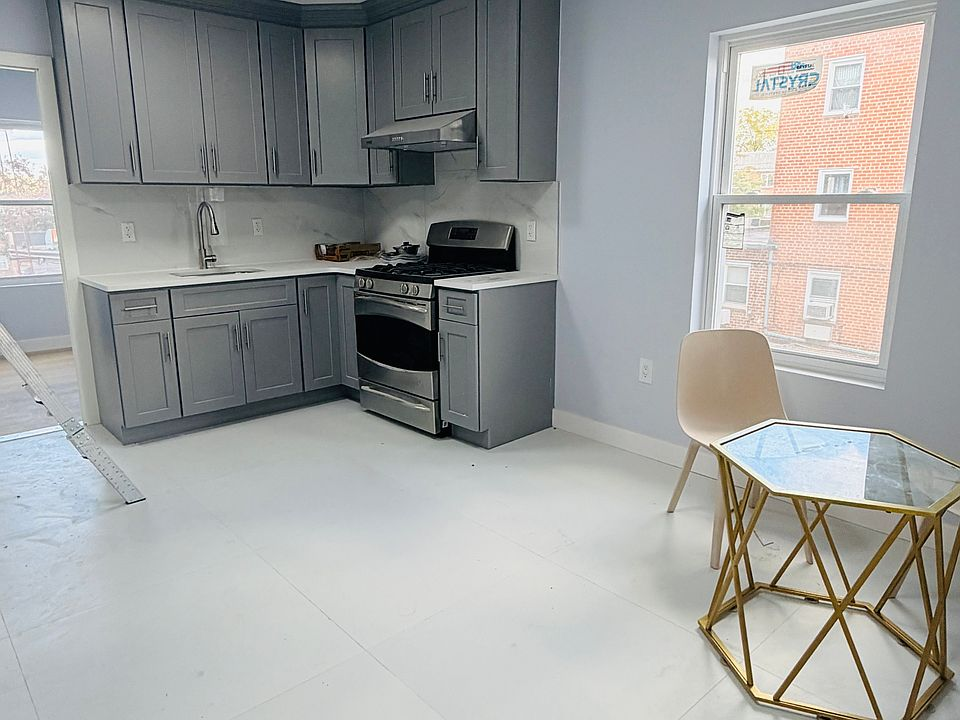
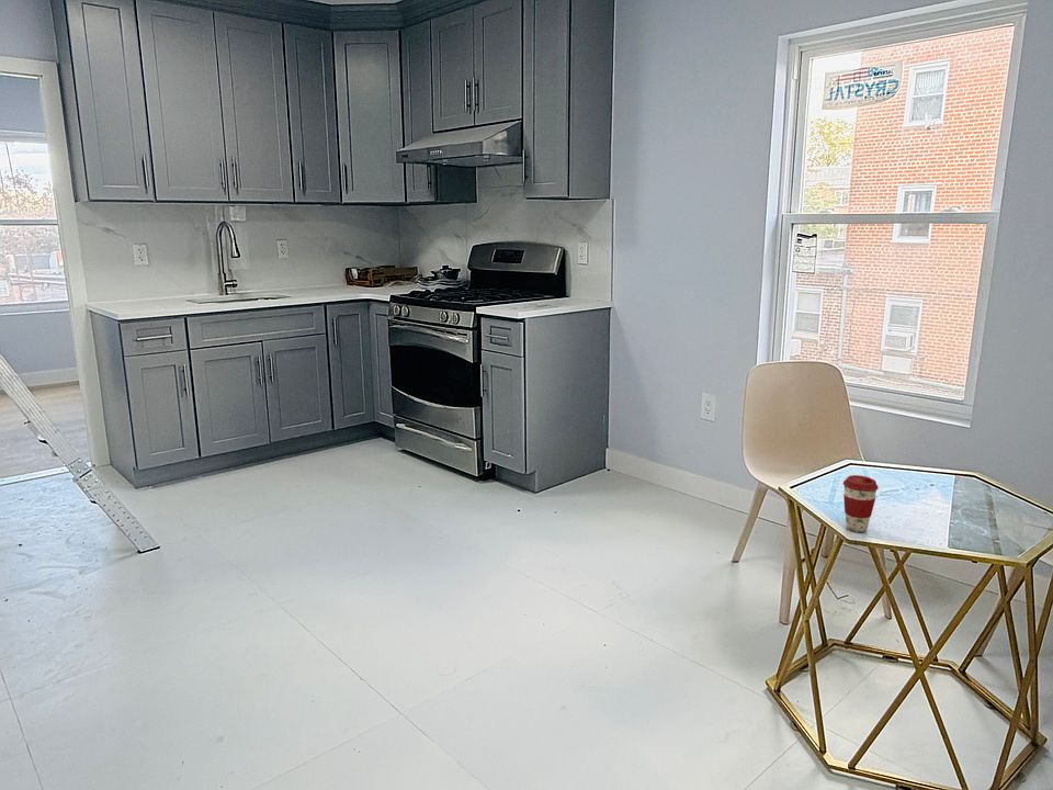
+ coffee cup [842,474,880,533]
